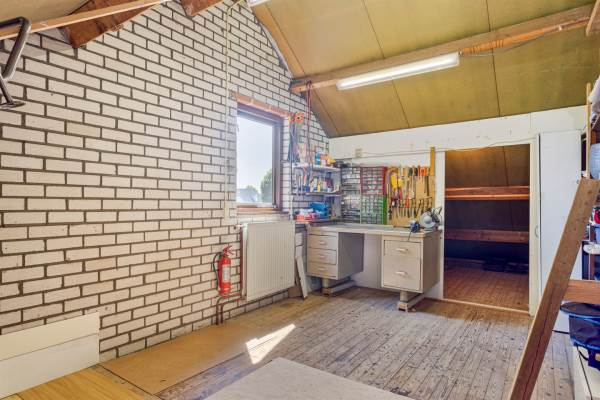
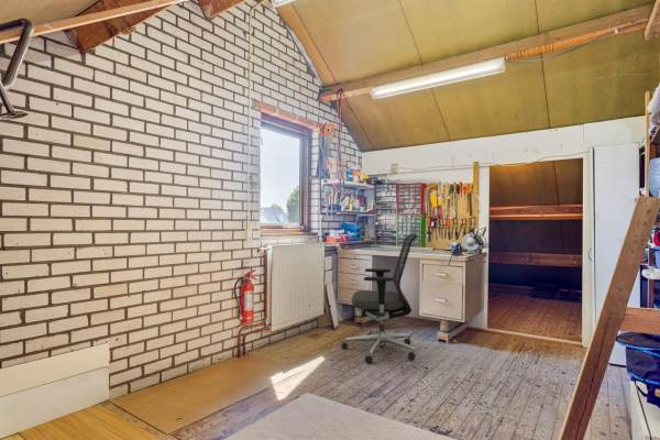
+ office chair [340,232,418,364]
